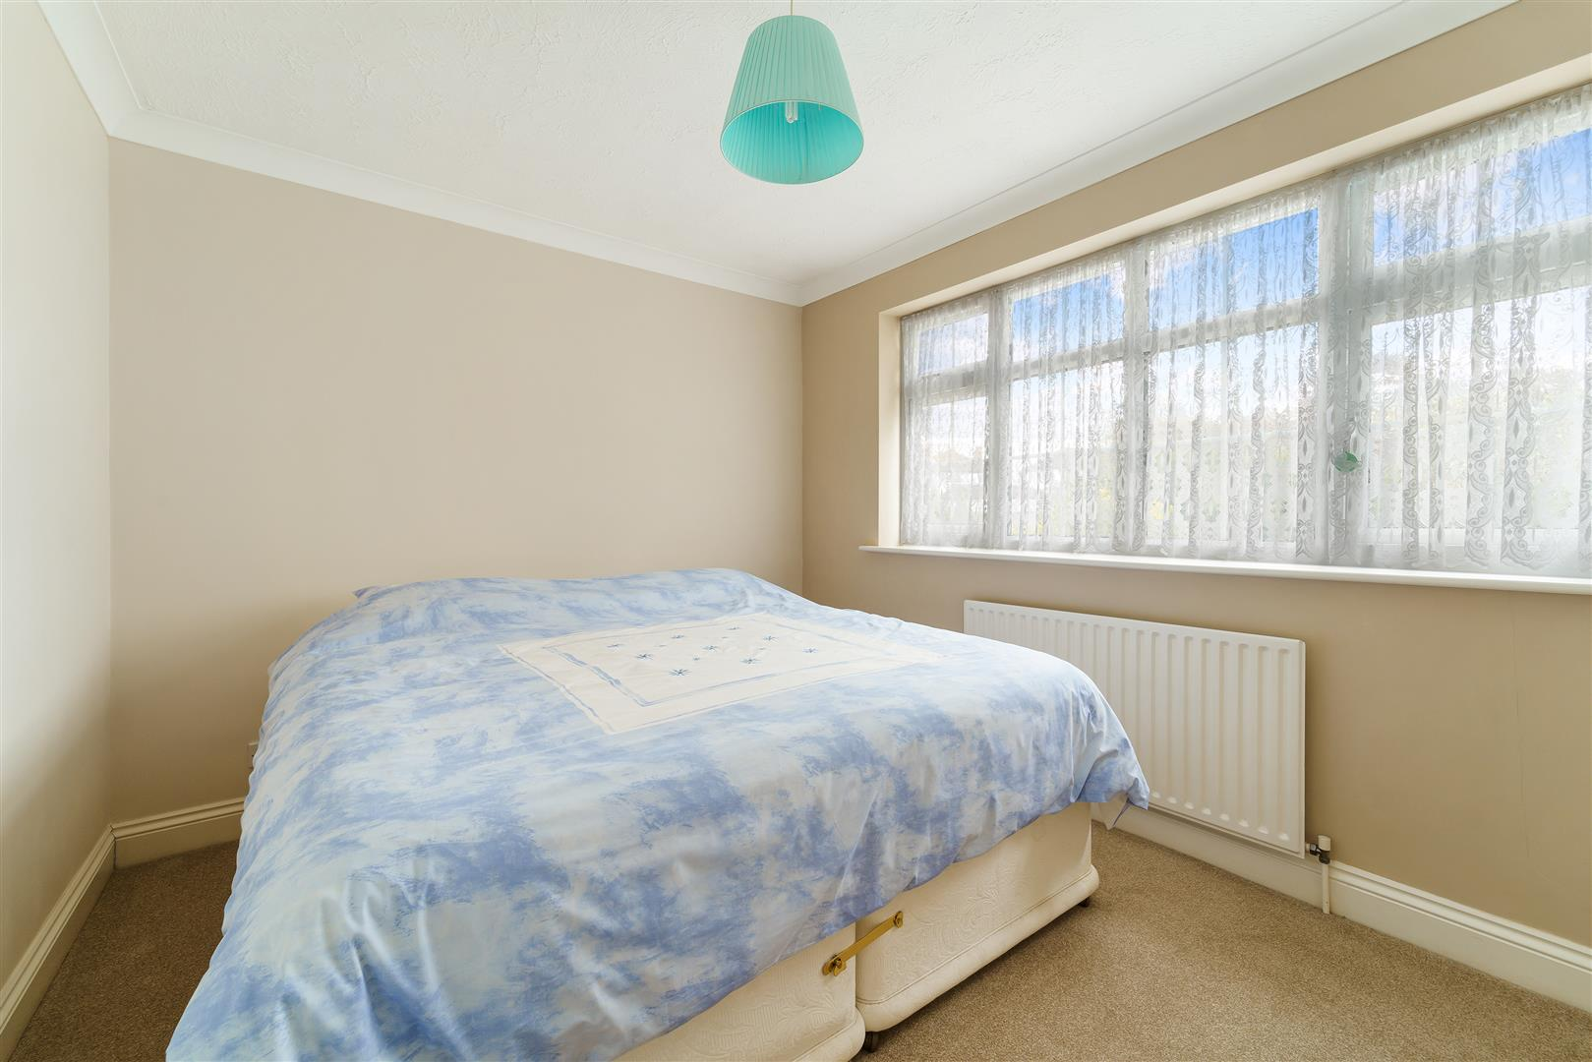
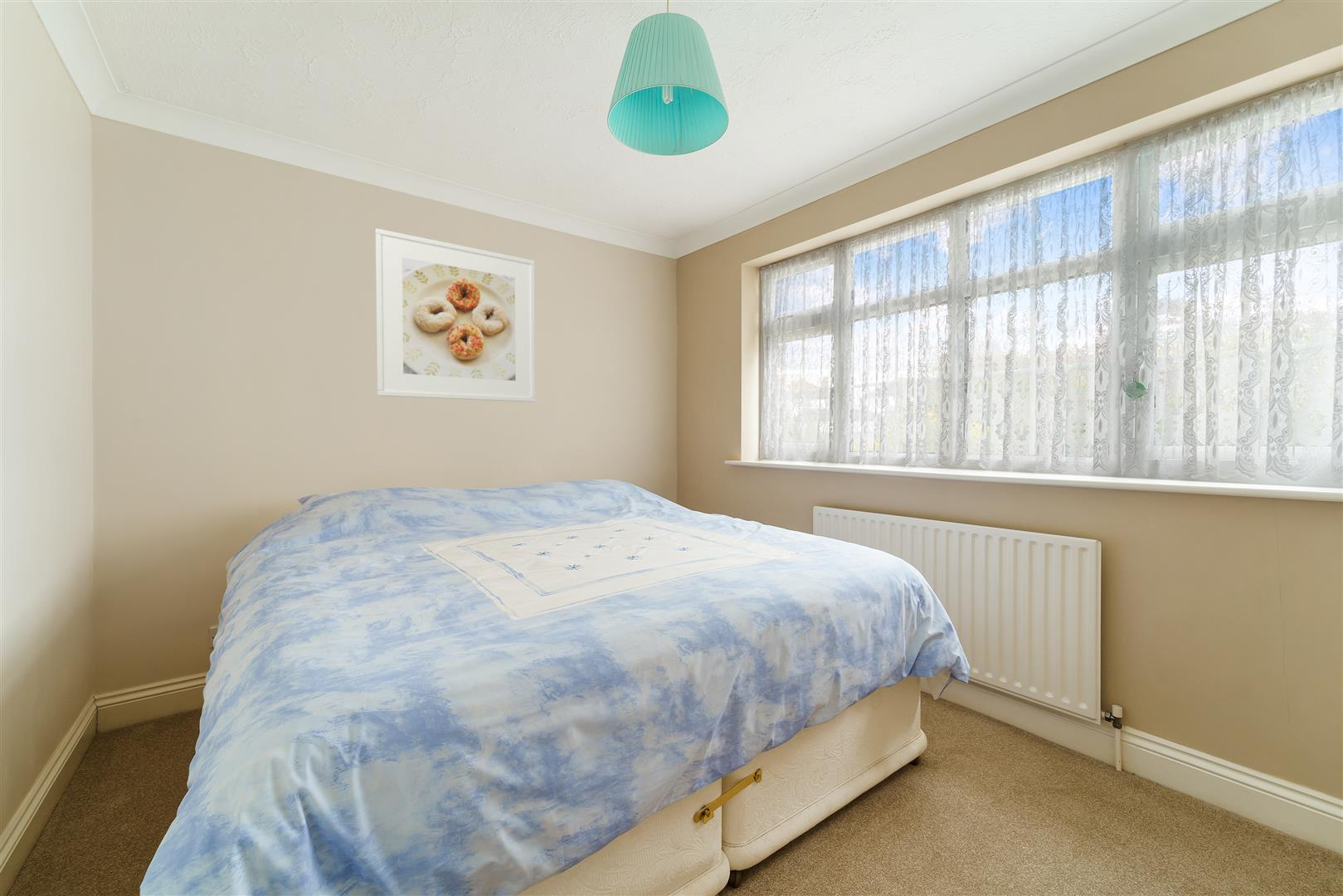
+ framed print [374,228,536,403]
